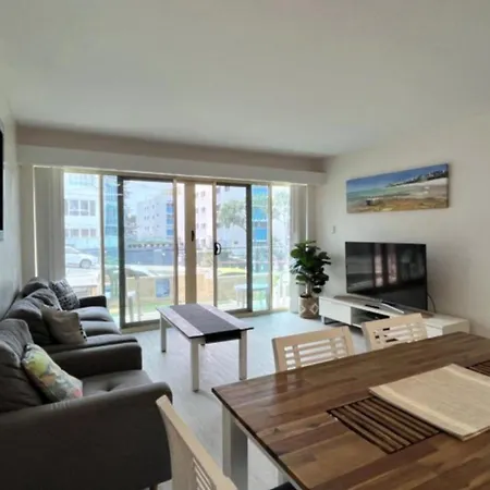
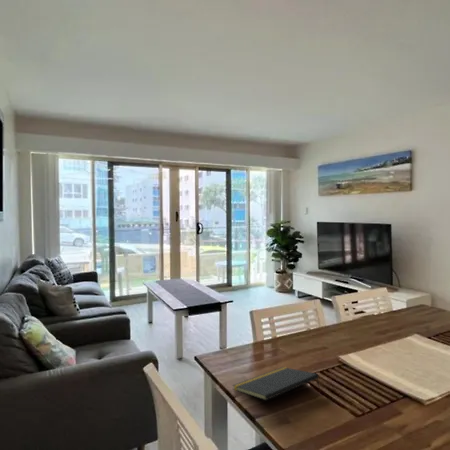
+ notepad [231,366,320,401]
